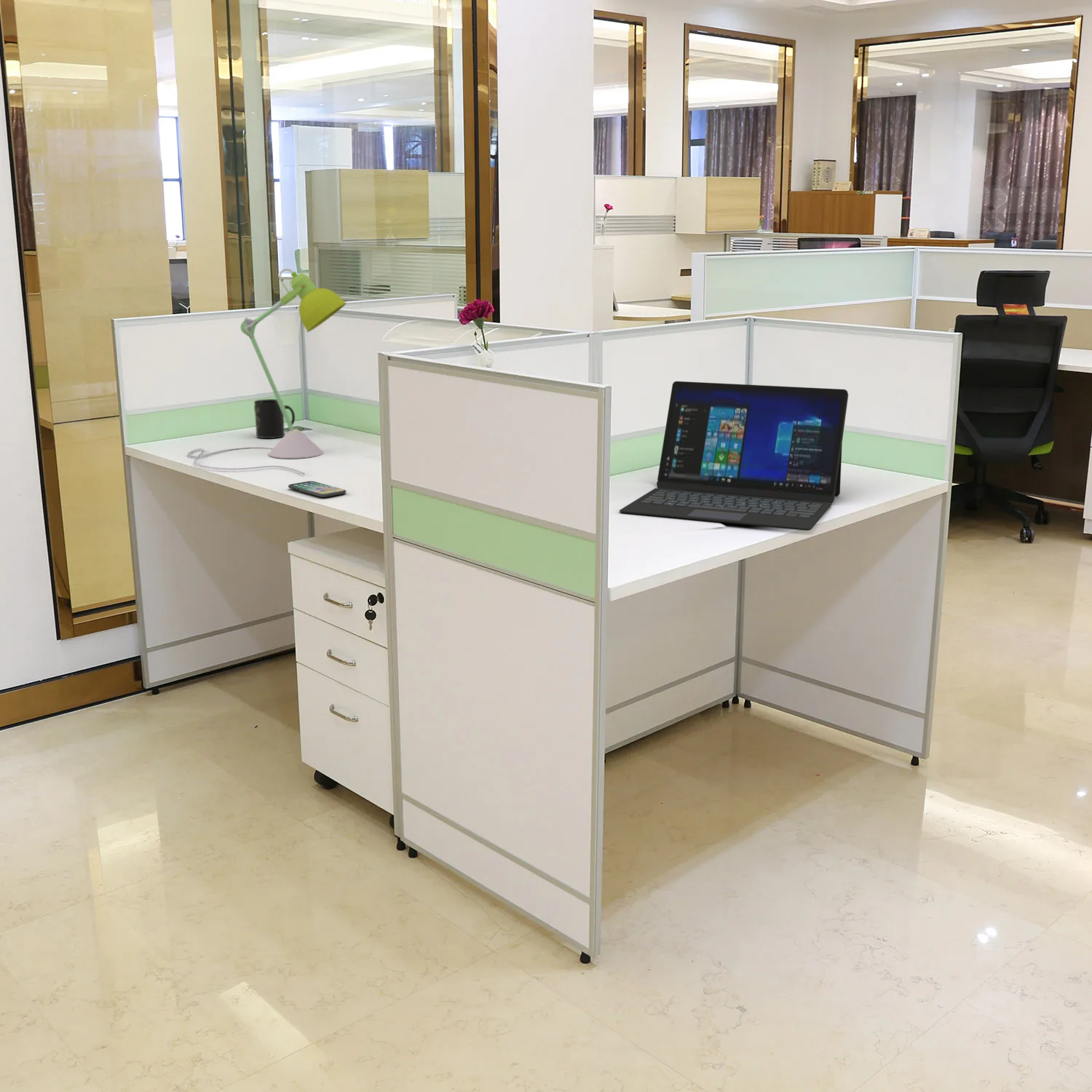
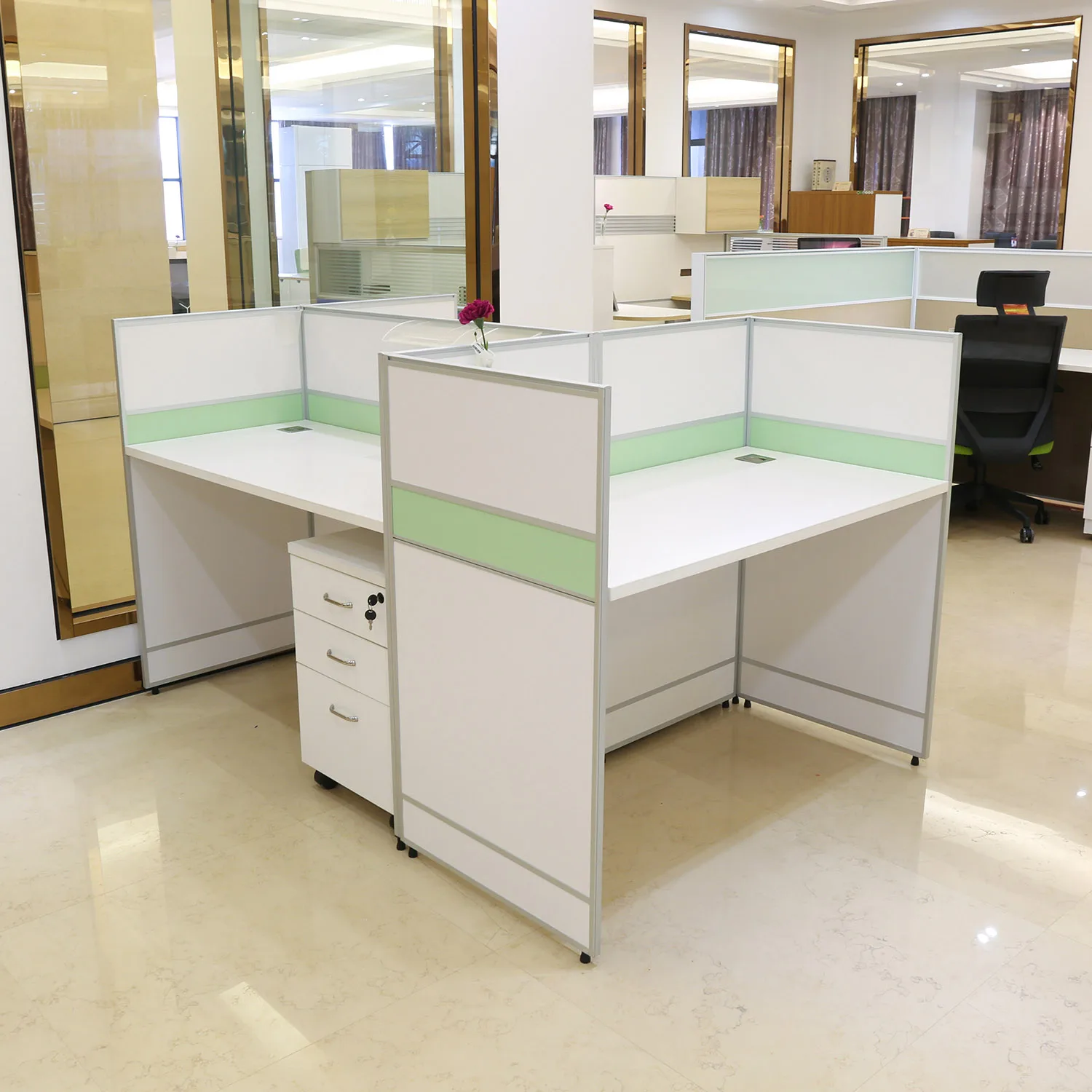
- smartphone [288,480,347,498]
- desk lamp [187,268,347,475]
- mug [253,398,296,439]
- laptop [619,381,849,531]
